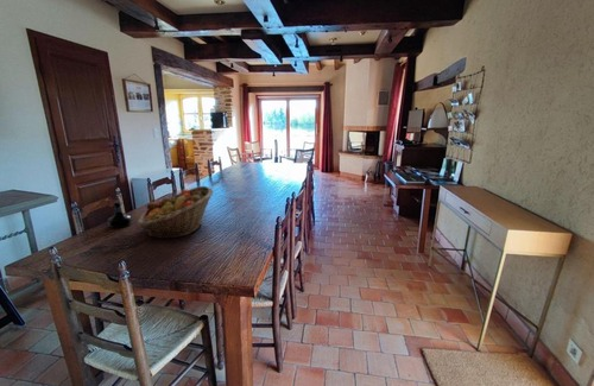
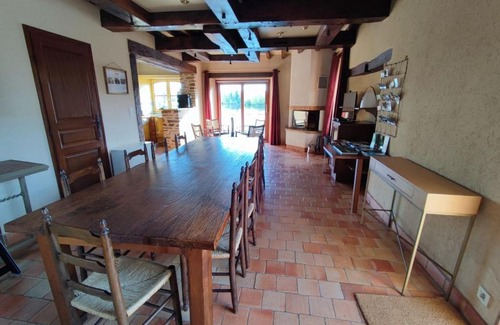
- tequila bottle [107,201,133,229]
- fruit basket [137,185,215,240]
